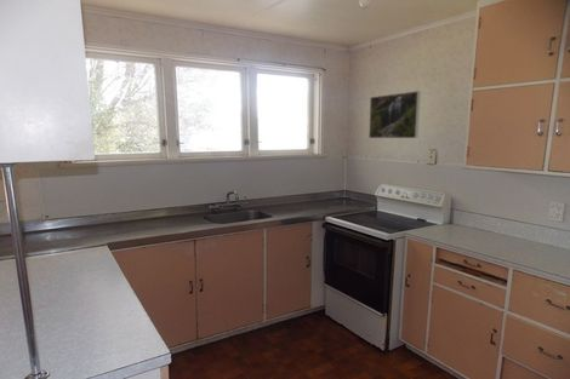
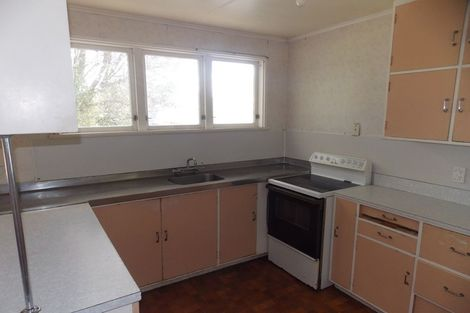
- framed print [367,90,422,139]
